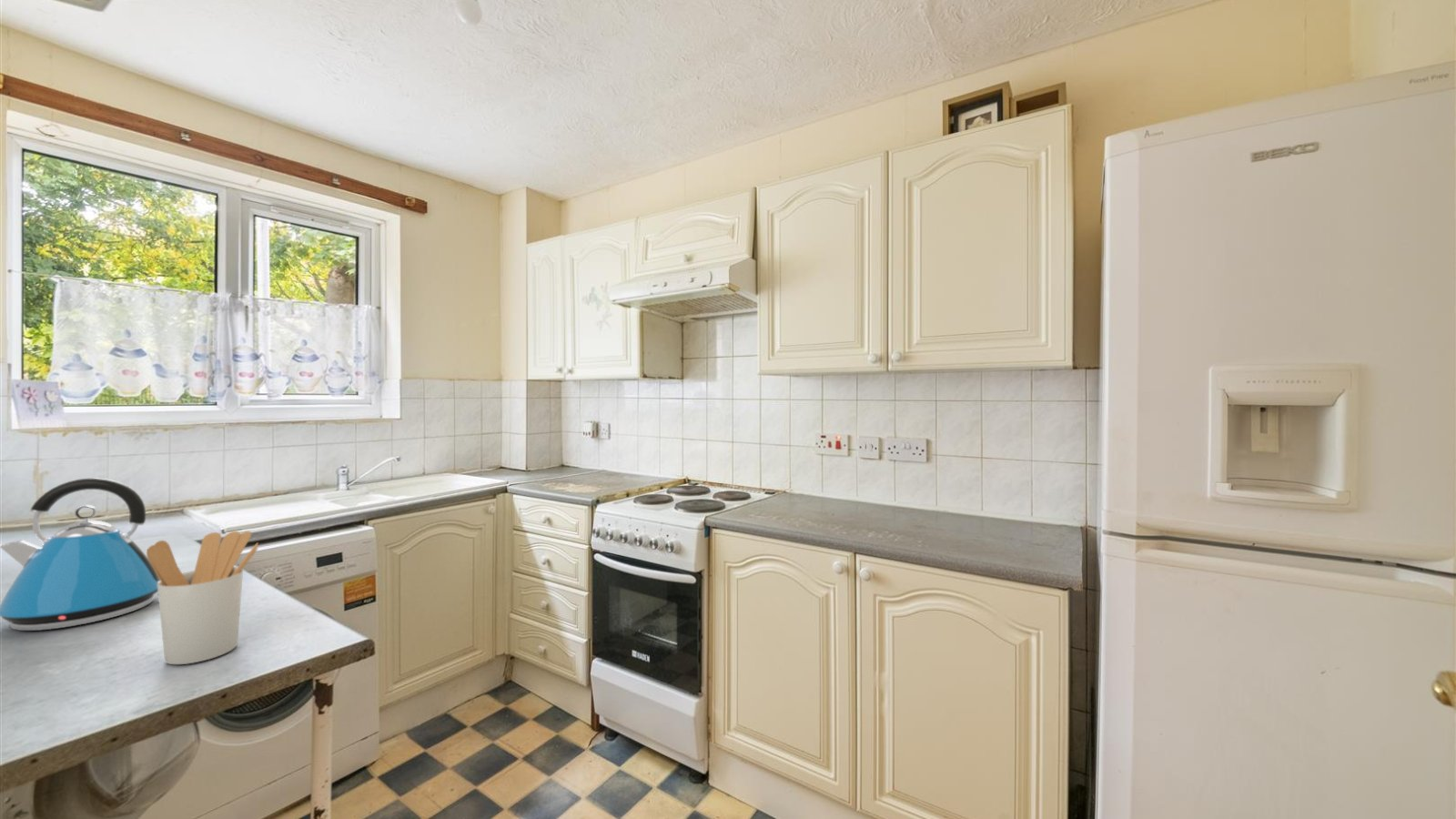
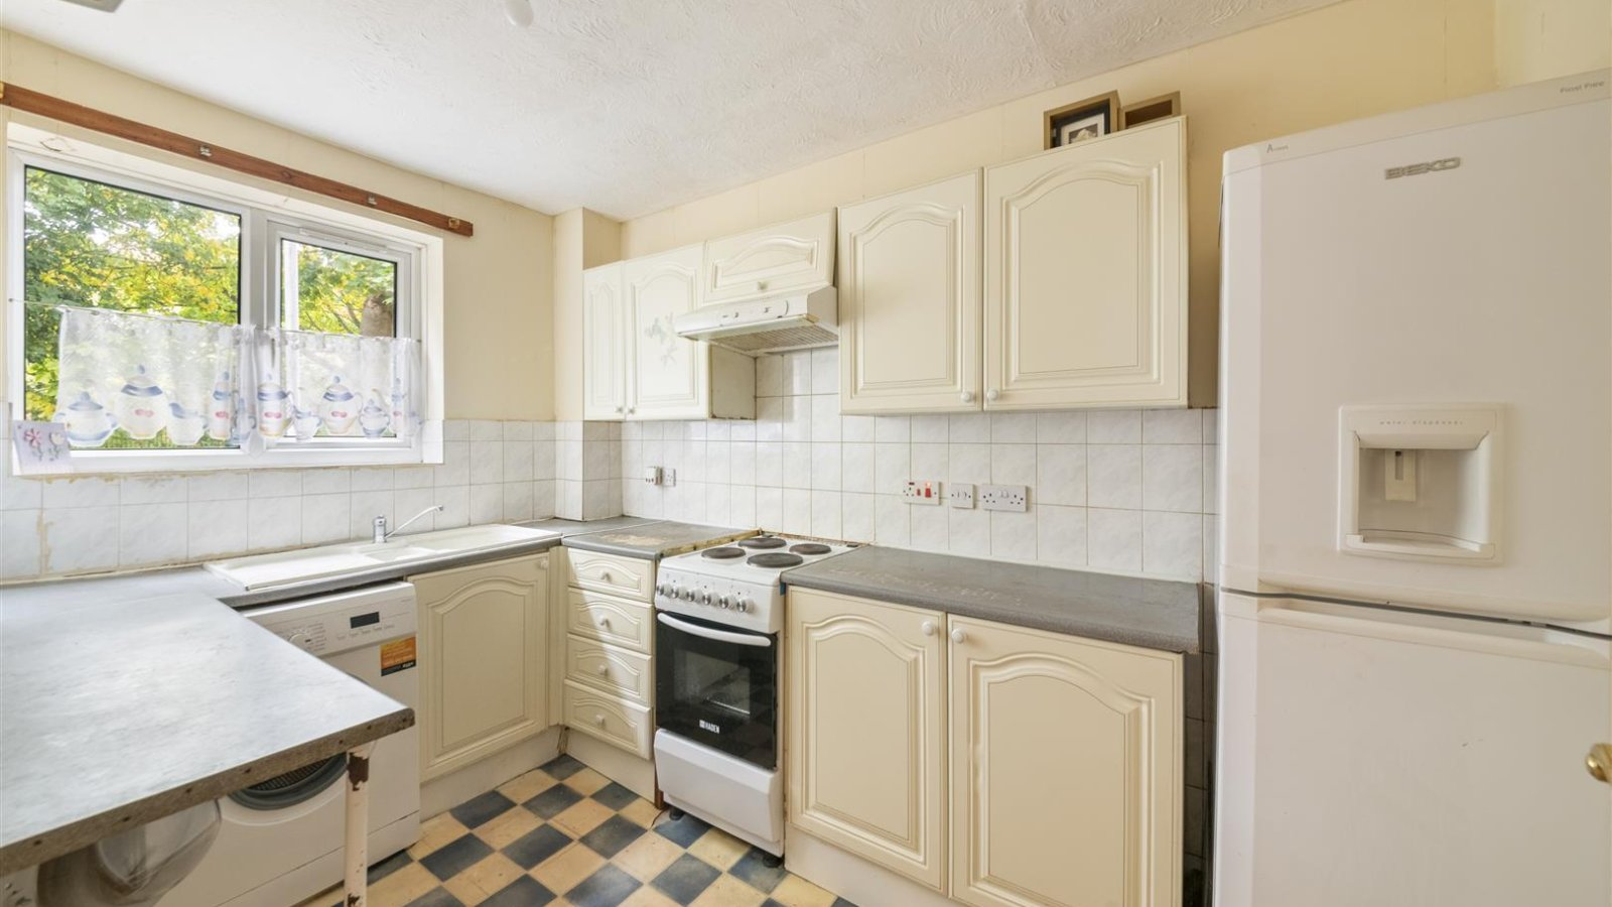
- kettle [0,478,160,632]
- utensil holder [146,531,259,665]
